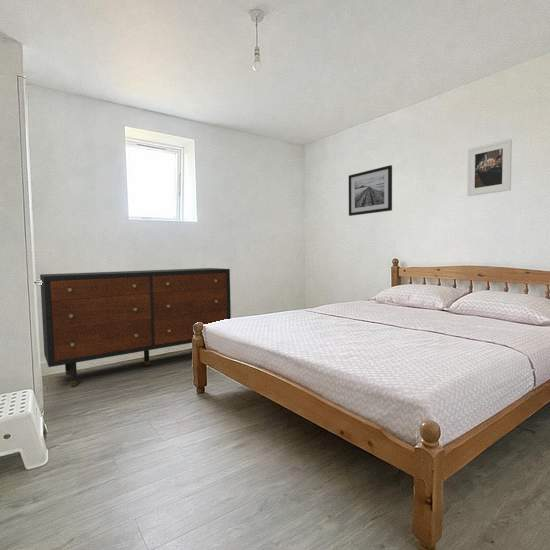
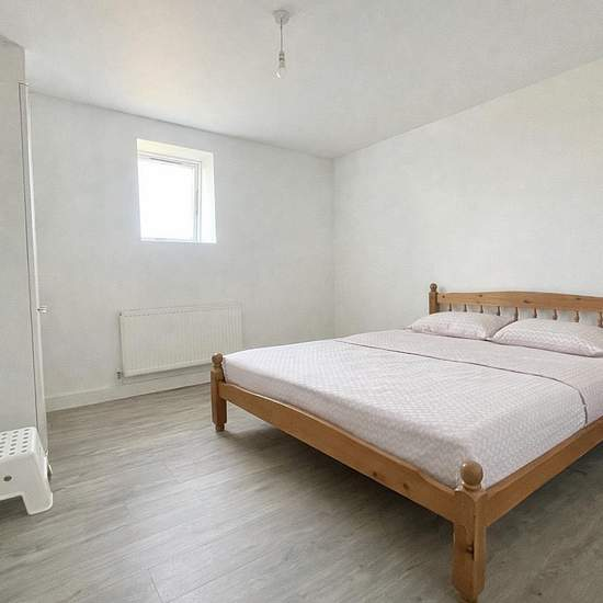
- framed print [466,138,513,197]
- dresser [39,267,232,387]
- wall art [348,164,393,217]
